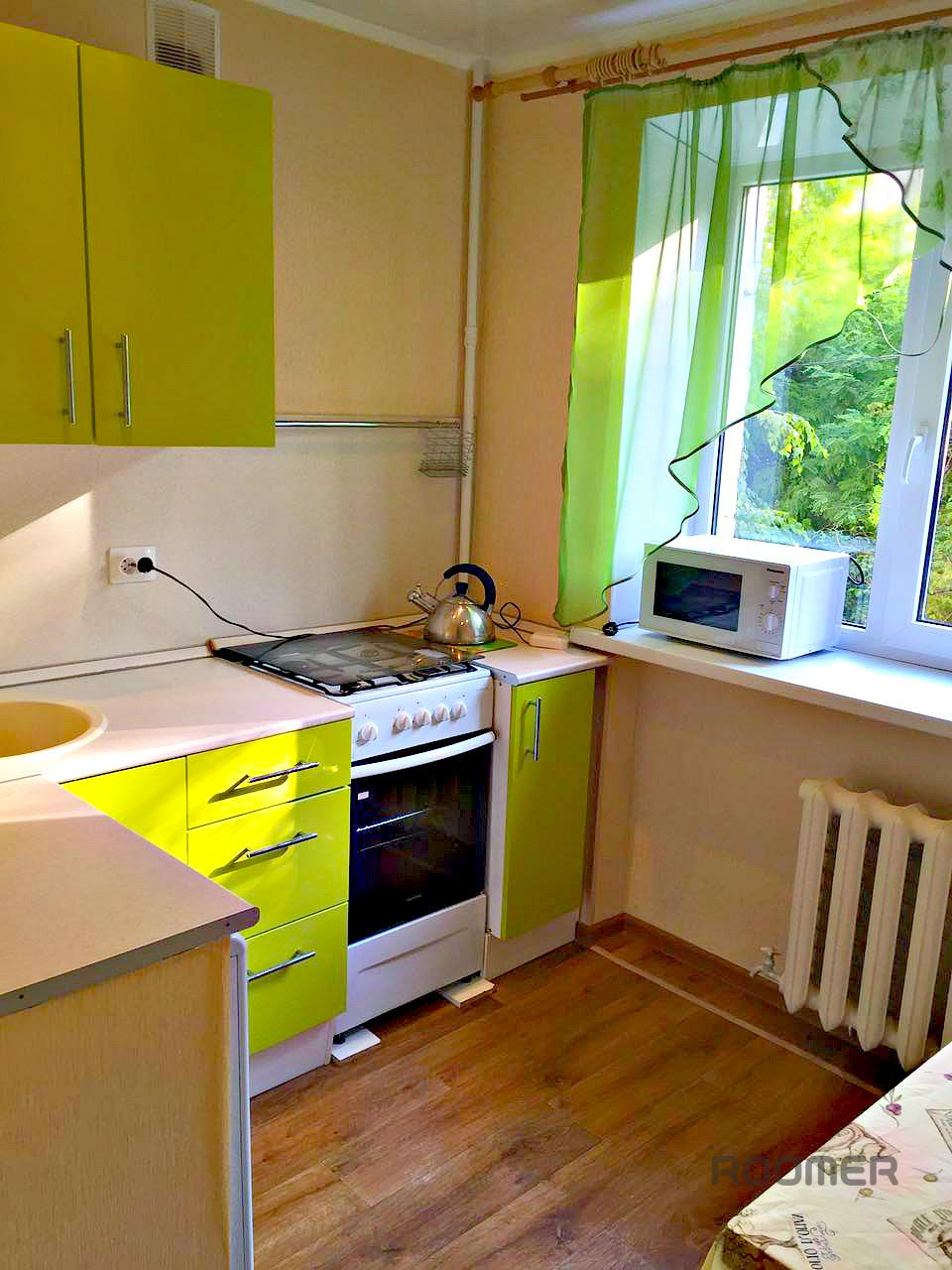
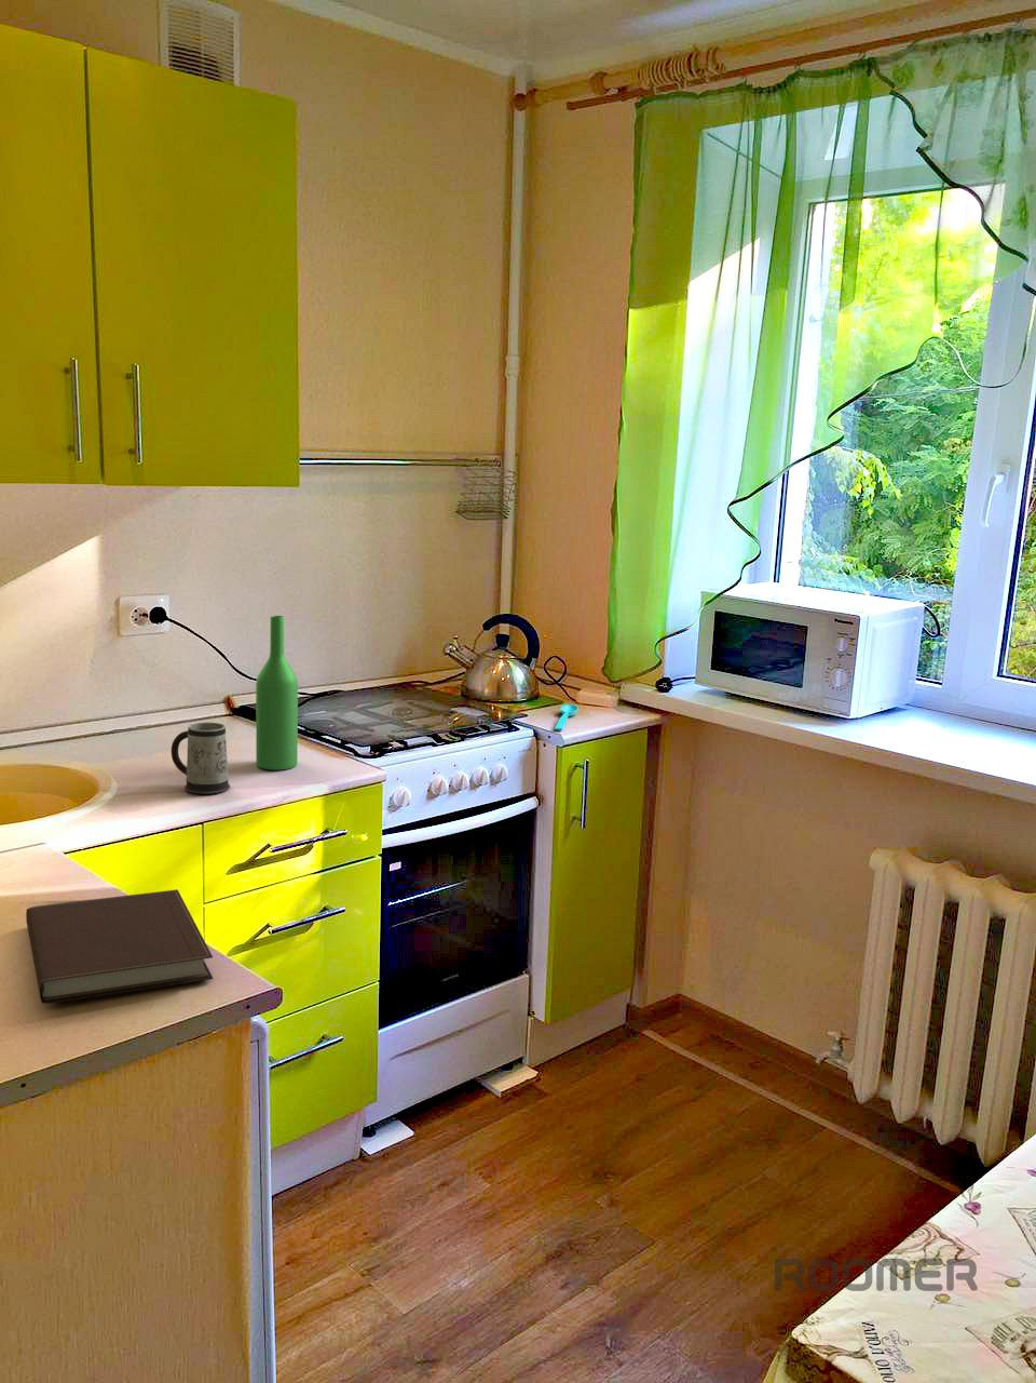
+ spoon [554,703,580,731]
+ wine bottle [255,615,299,771]
+ mug [171,722,231,795]
+ notebook [25,889,213,1005]
